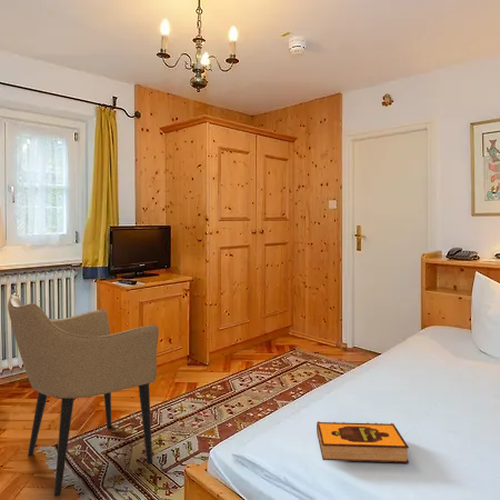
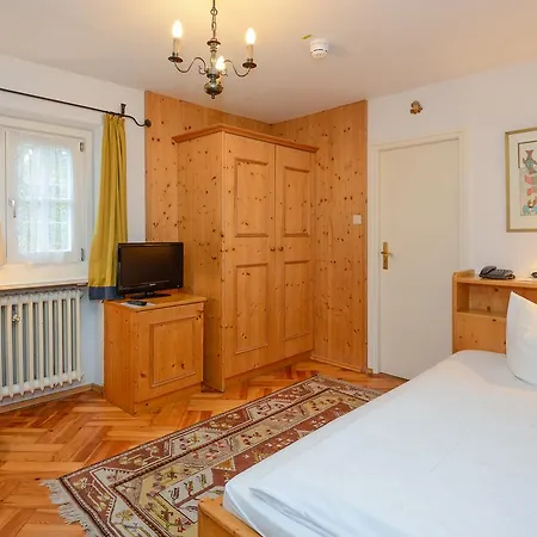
- armchair [7,293,160,498]
- hardback book [316,420,410,464]
